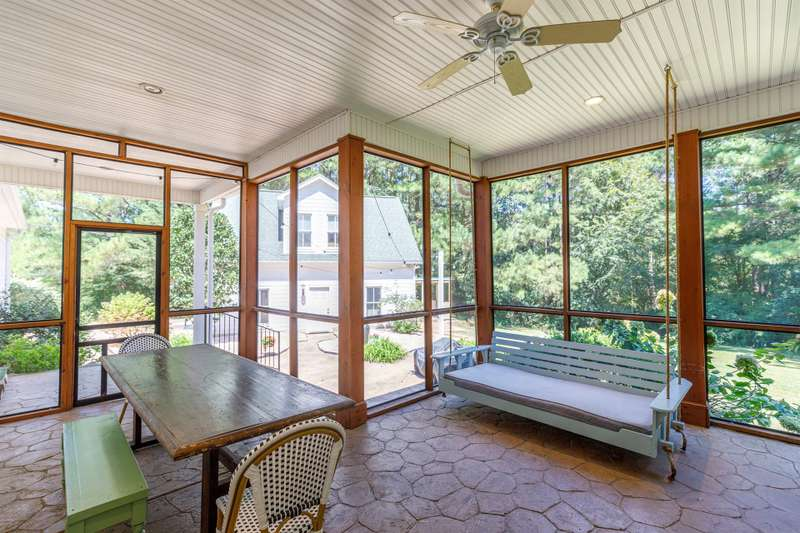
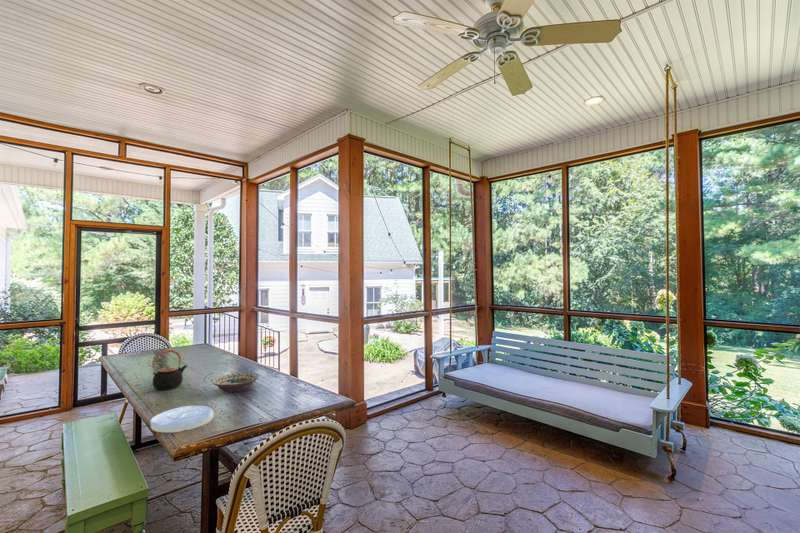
+ plate [150,405,215,433]
+ teapot [152,349,189,391]
+ decorative bowl [211,372,259,393]
